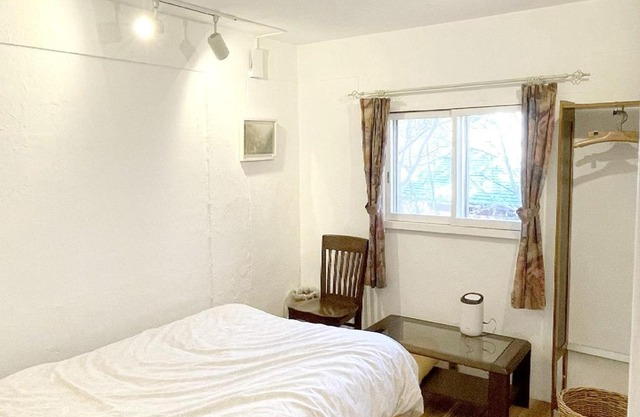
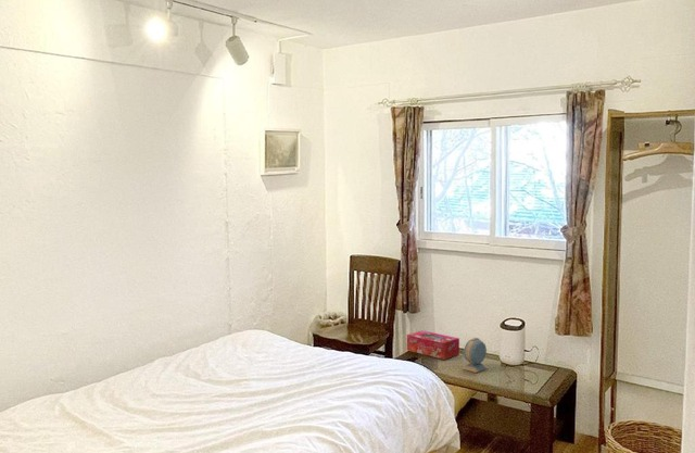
+ tissue box [406,330,460,361]
+ alarm clock [460,337,490,374]
